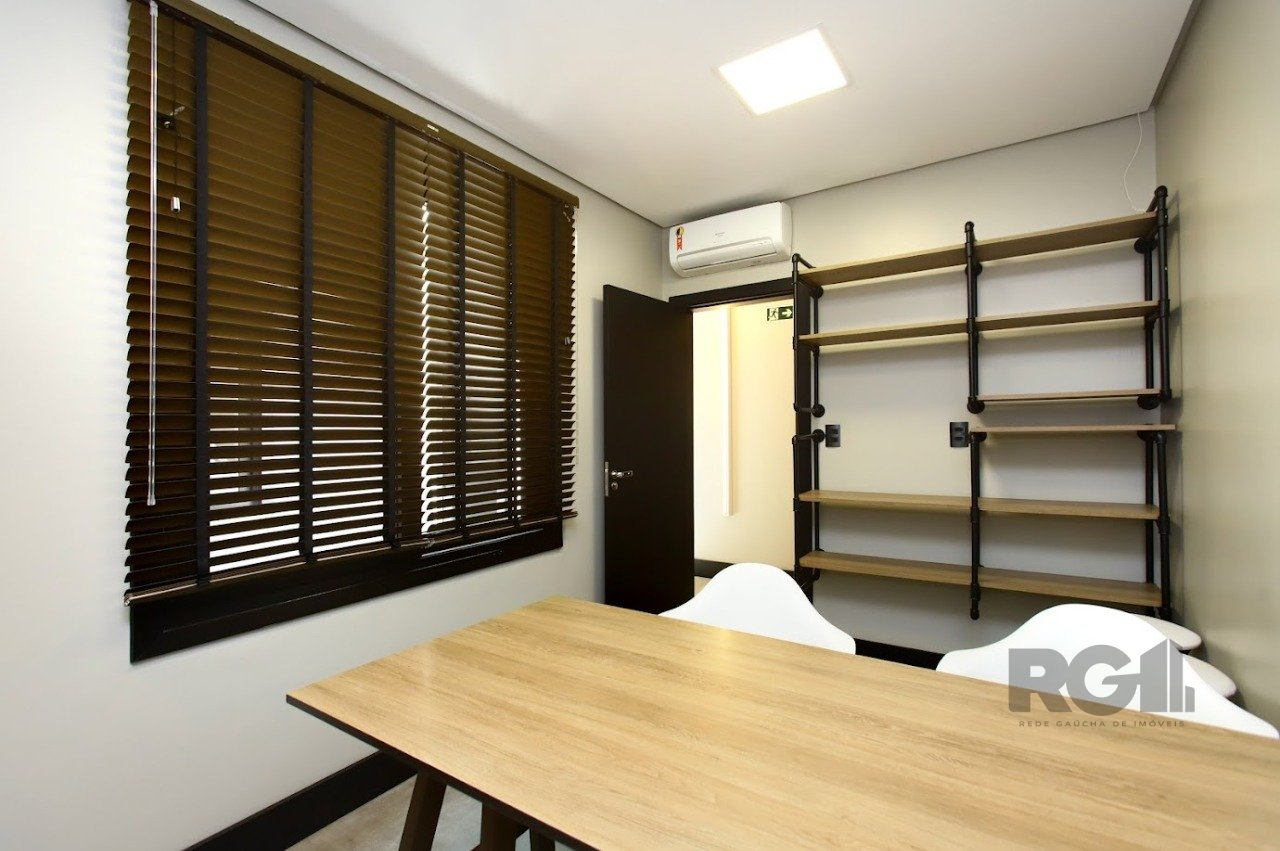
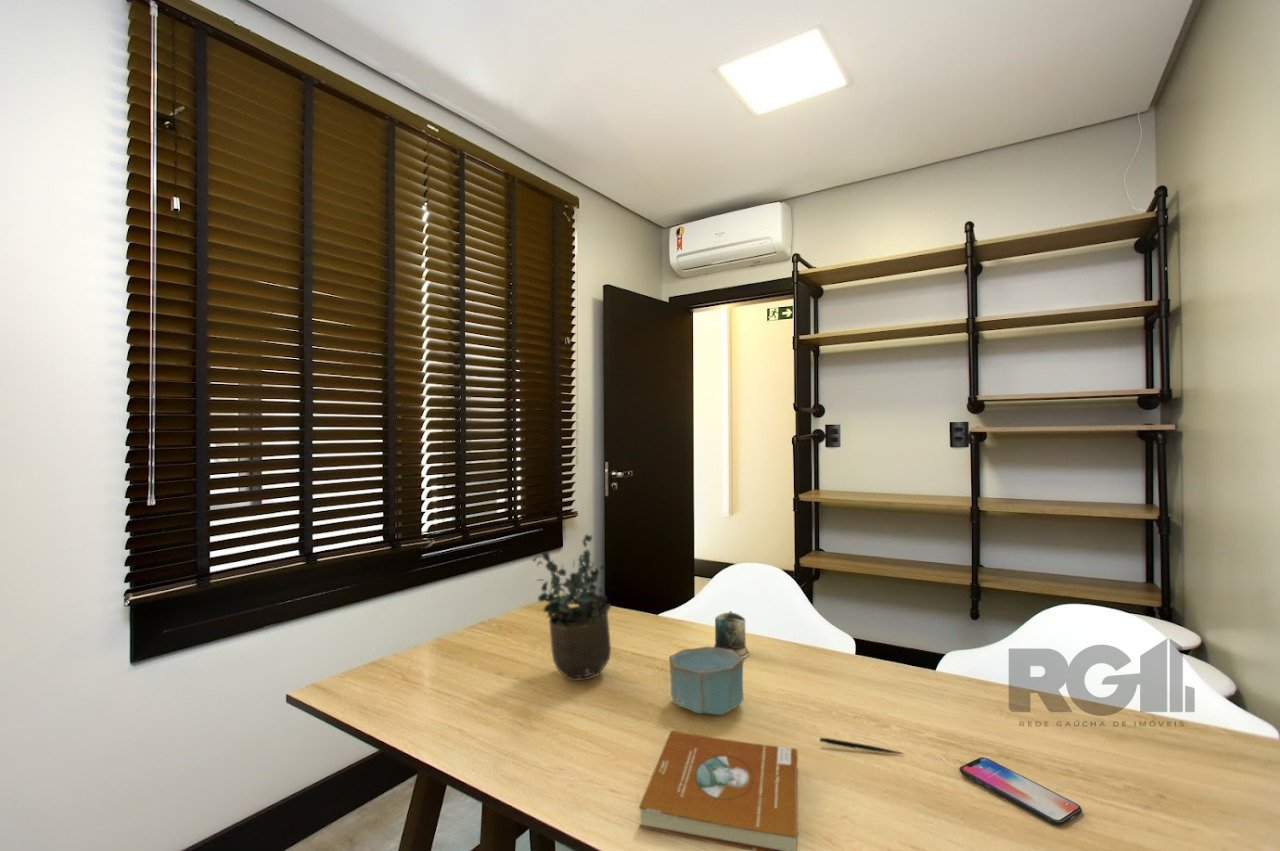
+ potted plant [532,534,612,682]
+ mug [713,610,750,659]
+ bowl [668,646,745,716]
+ pen [819,736,905,755]
+ smartphone [959,756,1083,827]
+ book [638,730,798,851]
